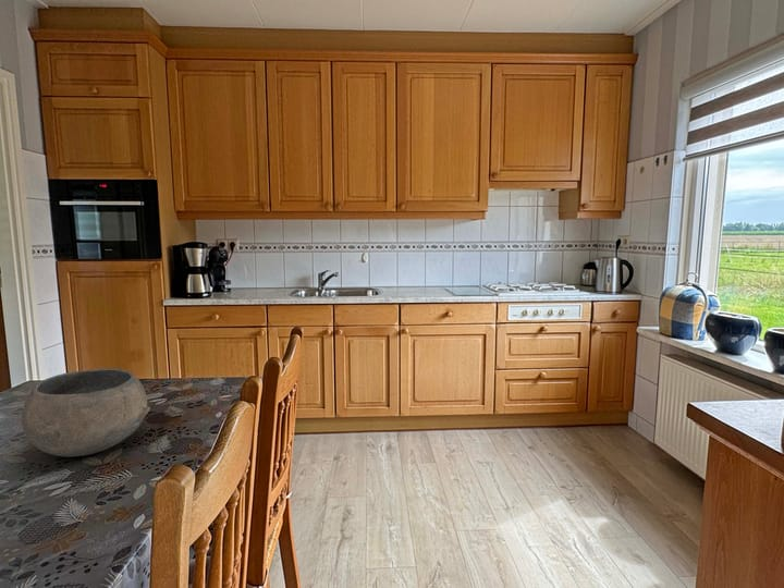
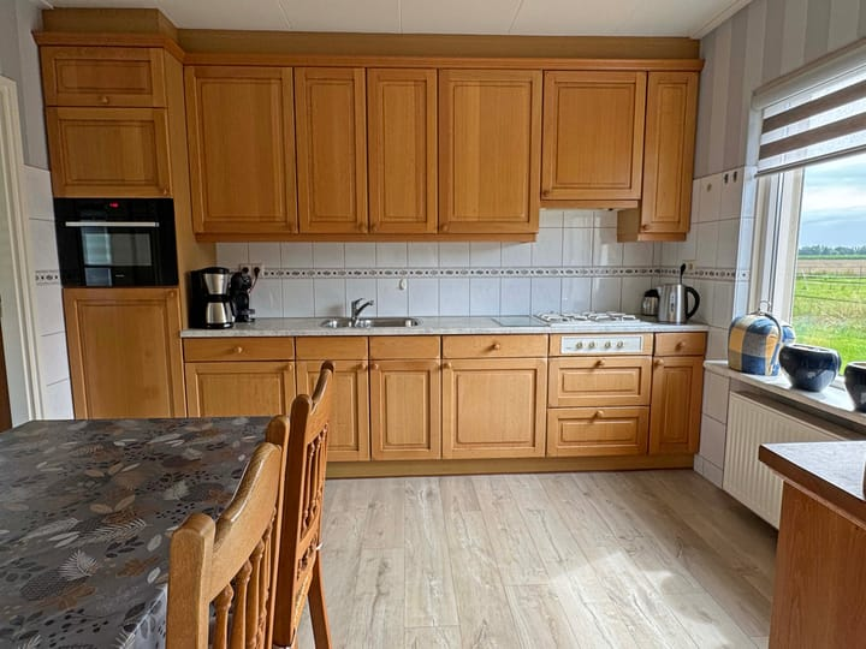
- bowl [20,367,151,458]
